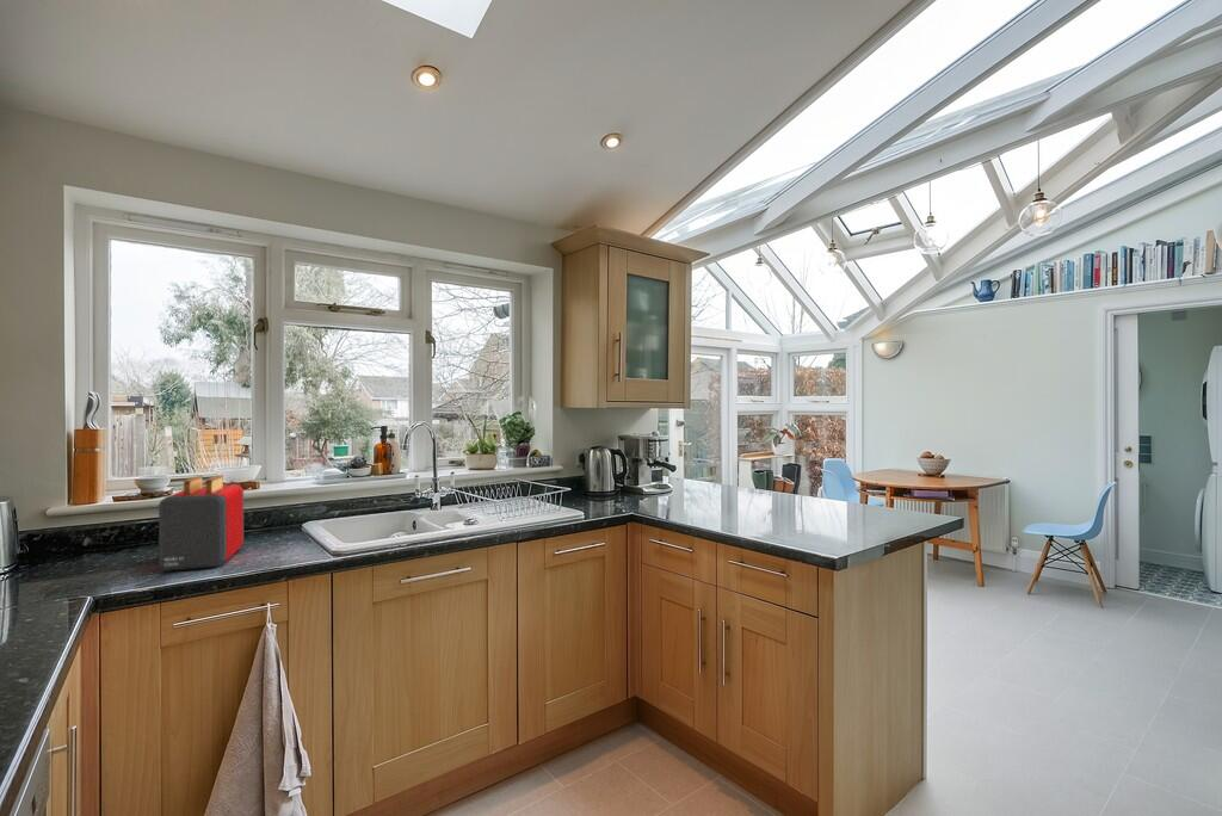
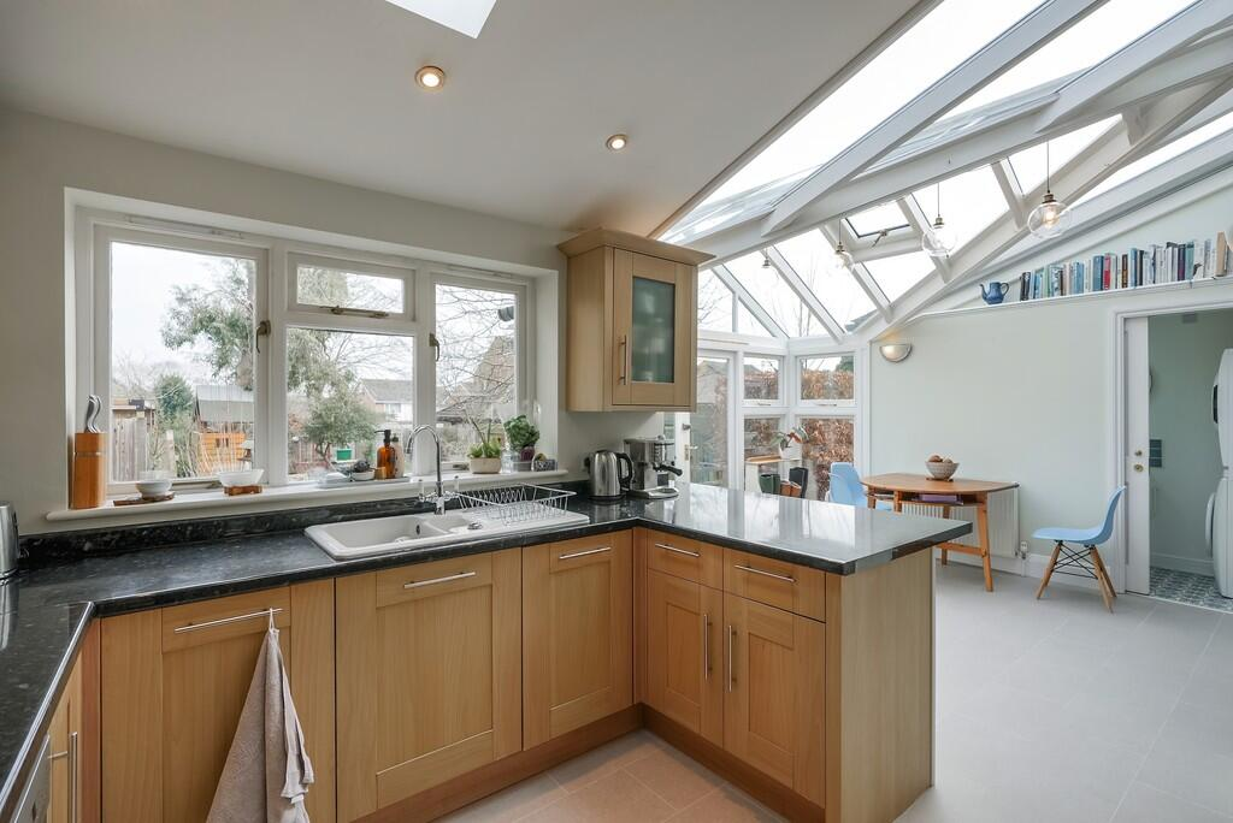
- toaster [158,474,245,573]
